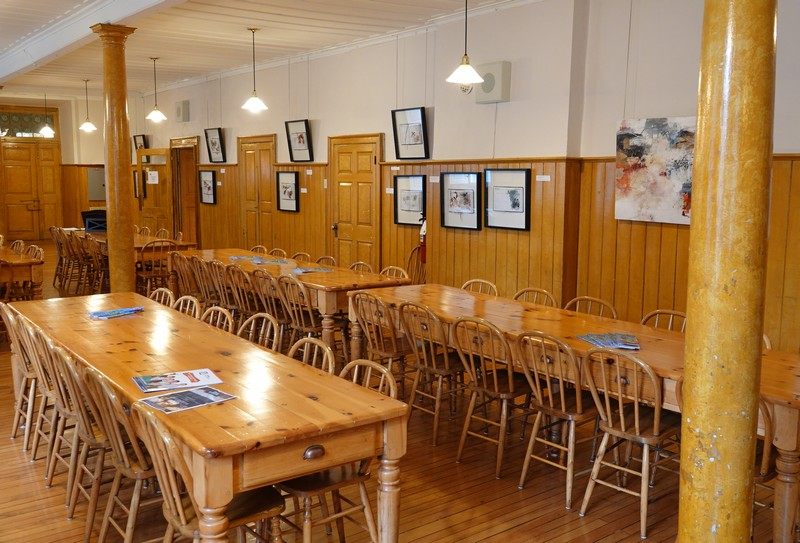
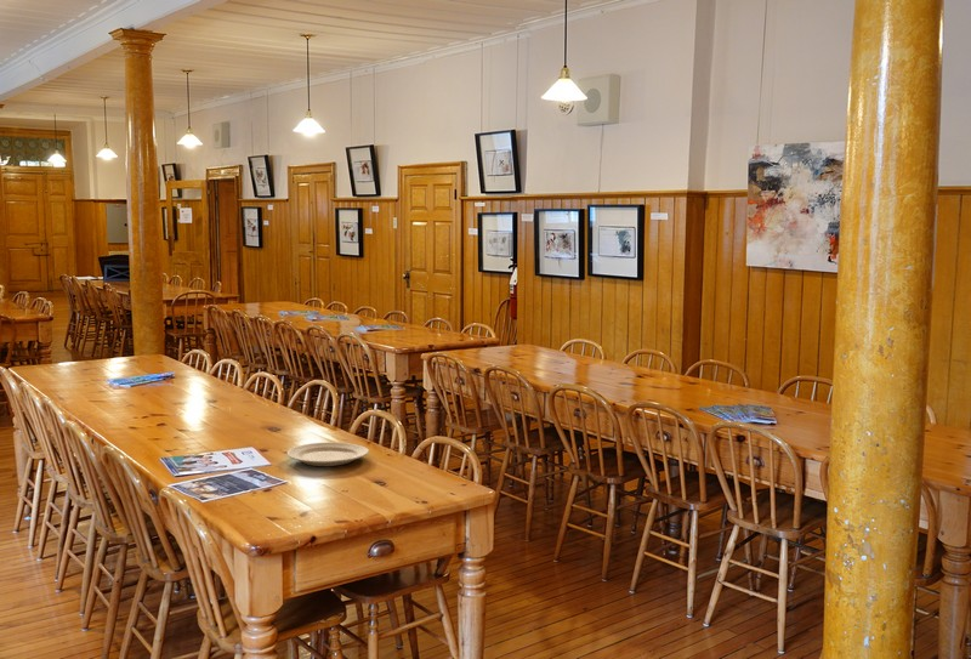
+ chinaware [285,442,370,467]
